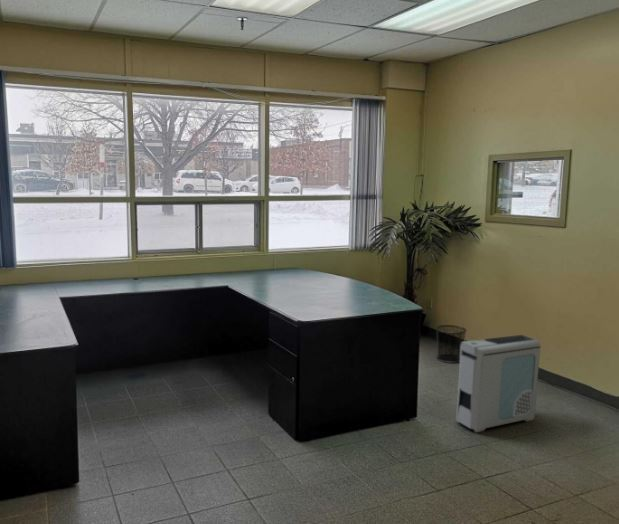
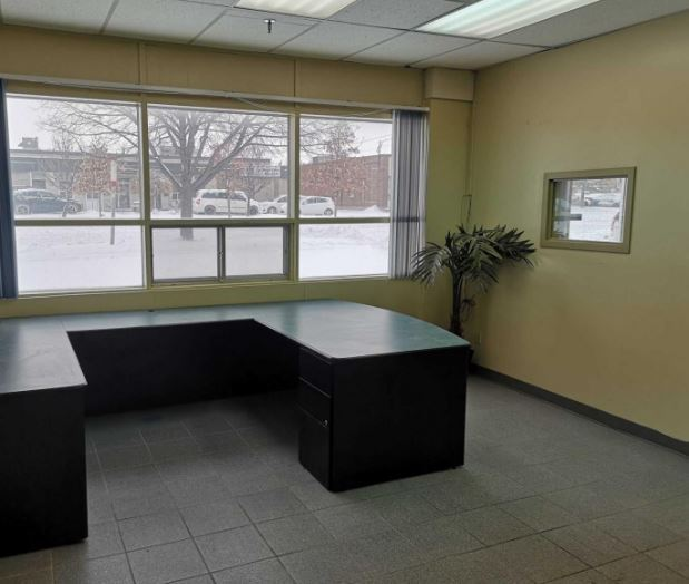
- waste bin [435,324,468,364]
- air purifier [455,334,541,433]
